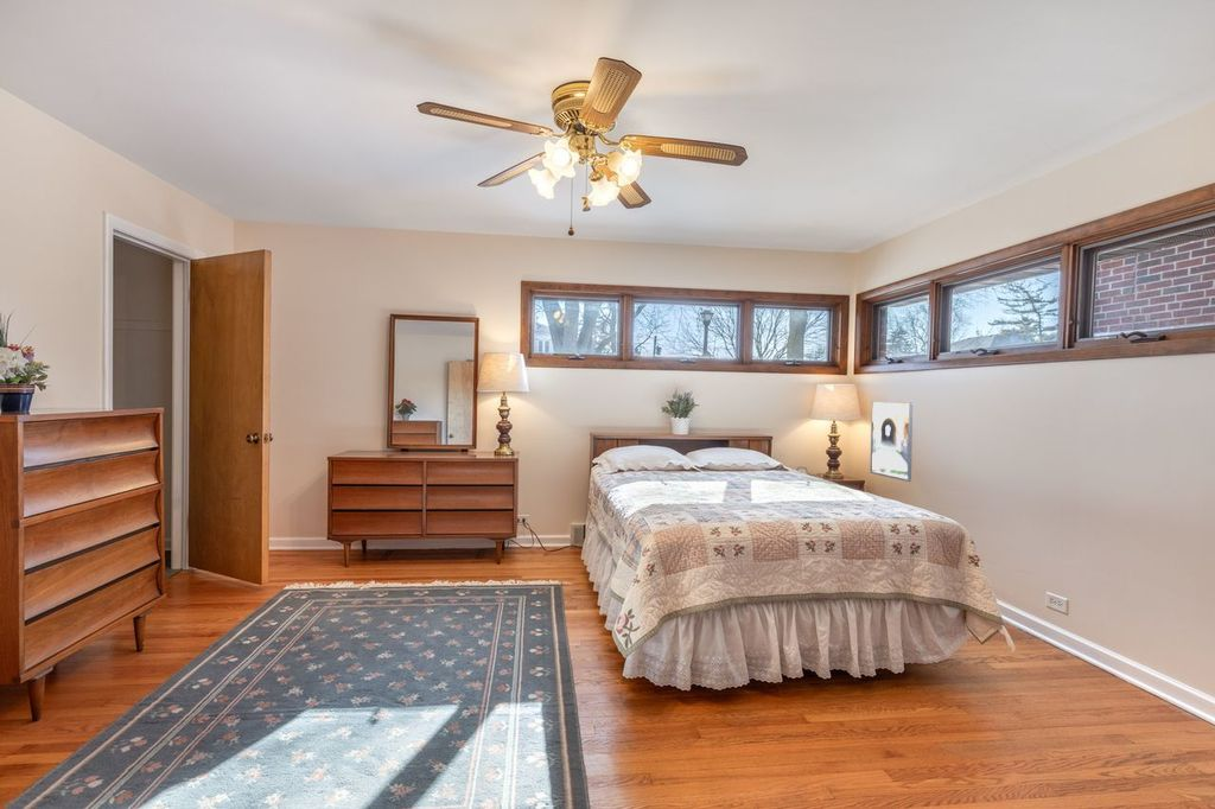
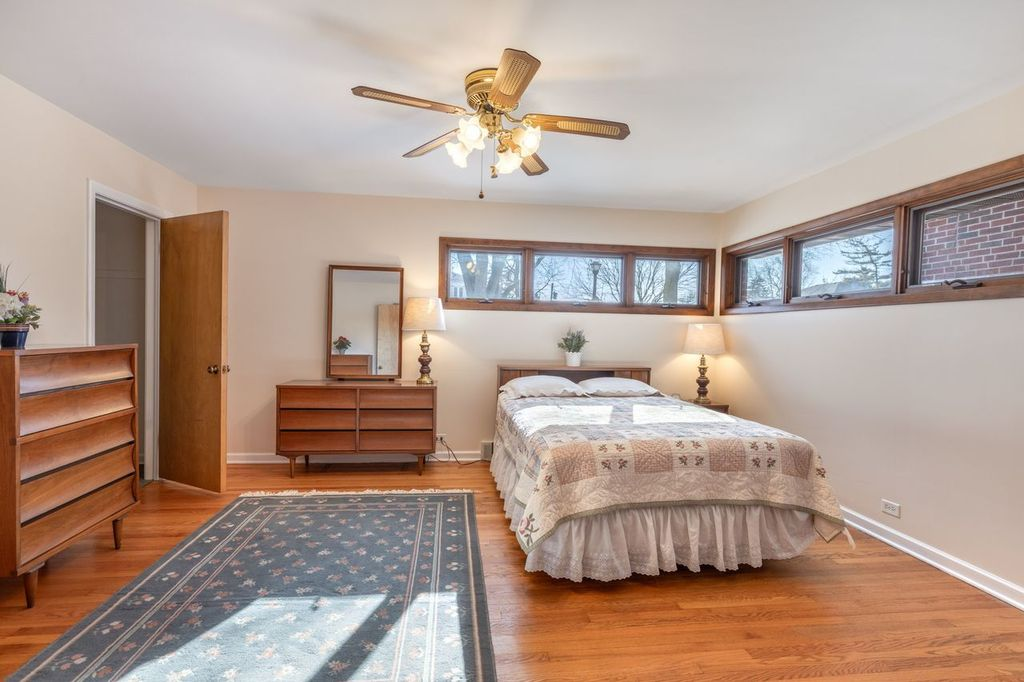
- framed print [869,400,914,483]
